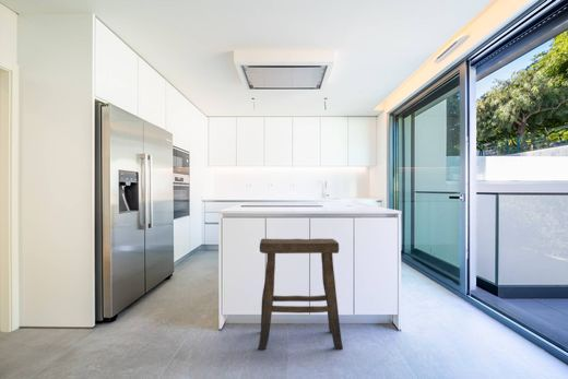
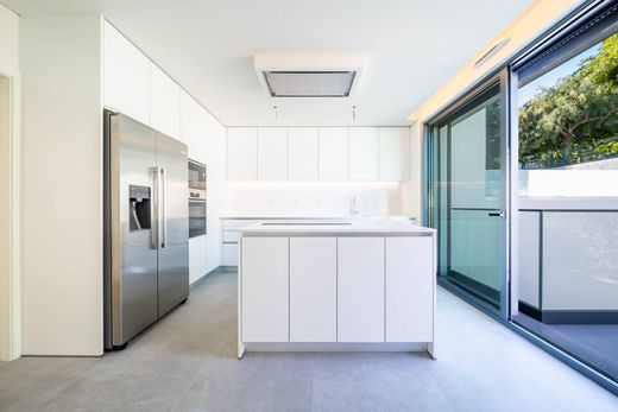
- stool [257,238,344,351]
